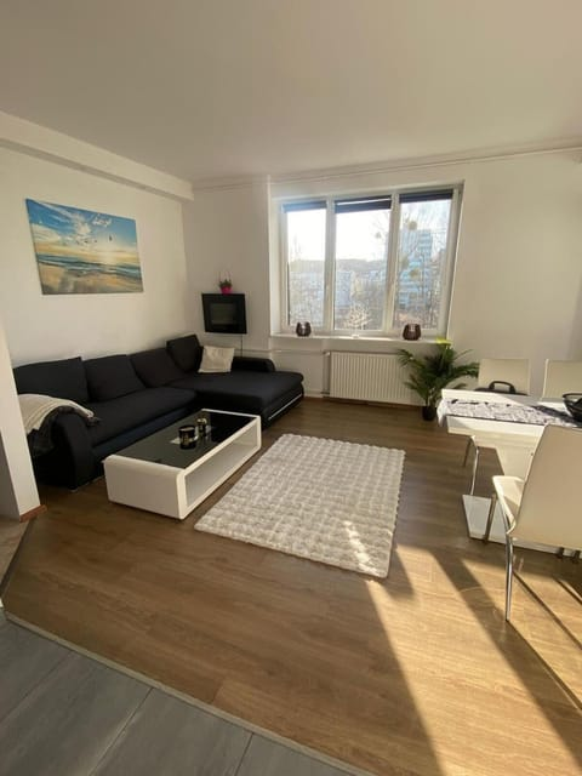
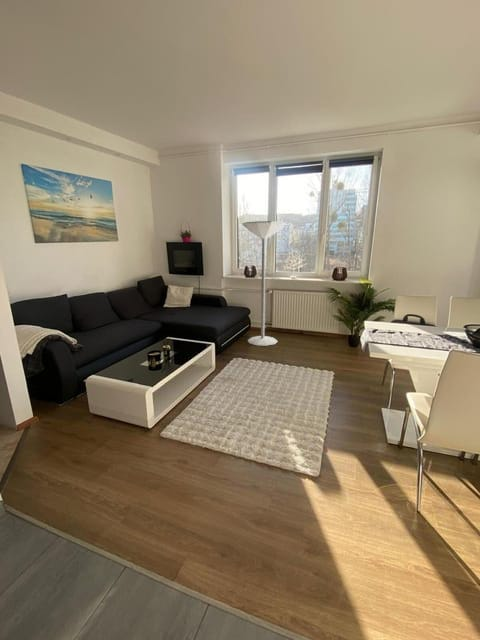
+ floor lamp [241,220,287,347]
